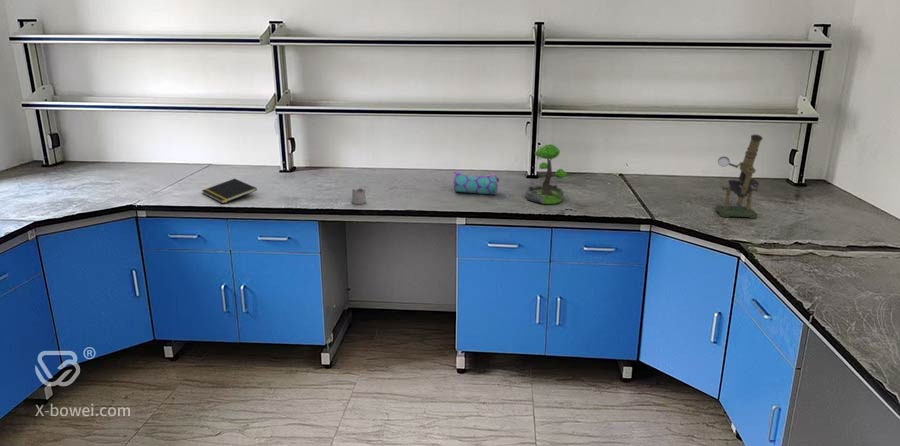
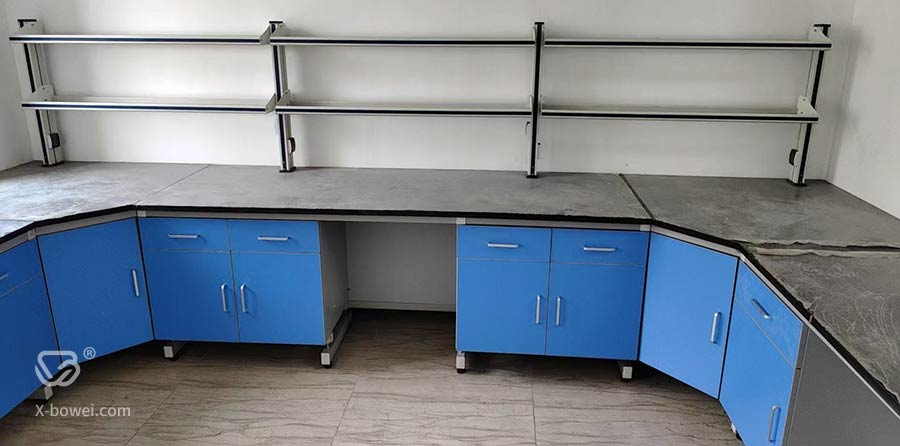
- notepad [201,178,258,204]
- plant [525,143,568,205]
- pencil case [452,170,500,195]
- tea glass holder [351,185,370,205]
- microscope [715,134,764,219]
